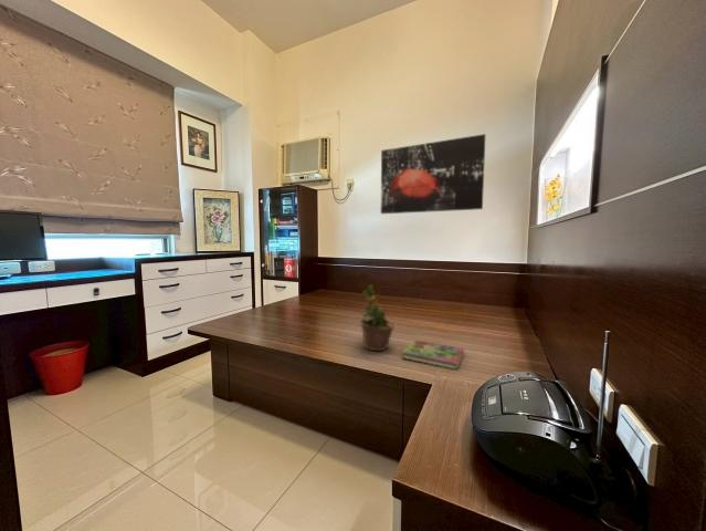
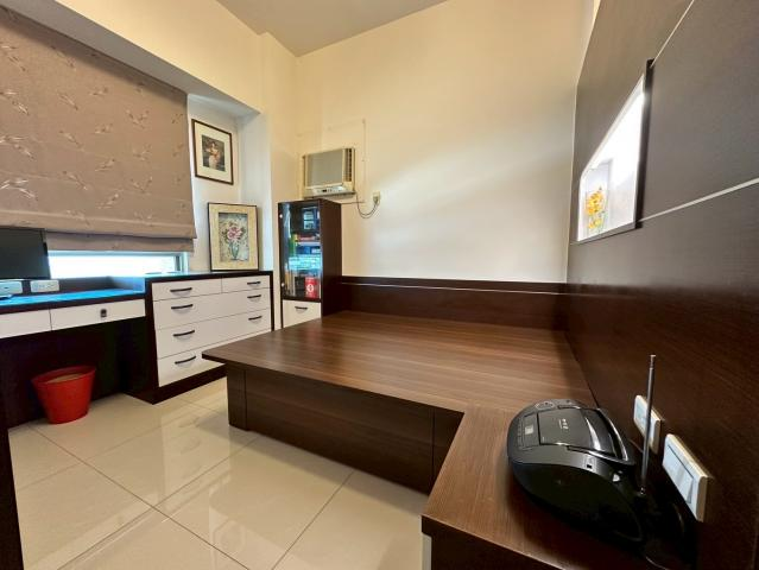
- book [401,339,465,371]
- wall art [380,133,486,215]
- potted plant [359,283,396,352]
